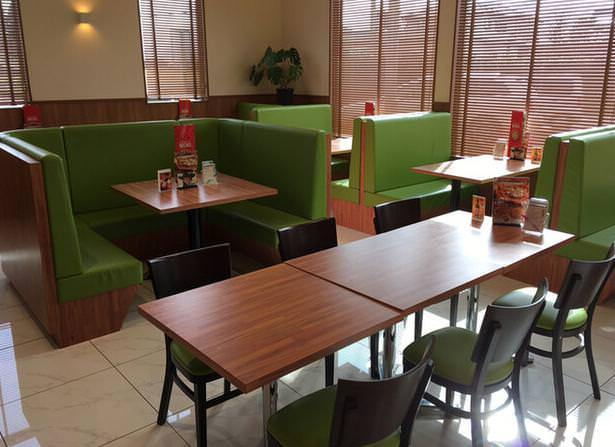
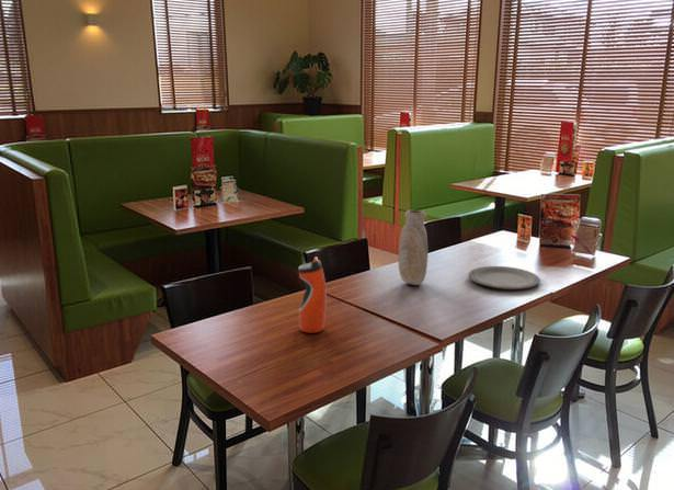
+ vase [398,209,429,286]
+ plate [468,265,541,290]
+ water bottle [297,255,328,334]
